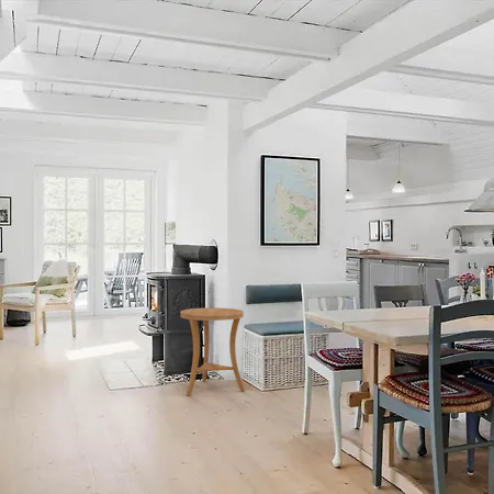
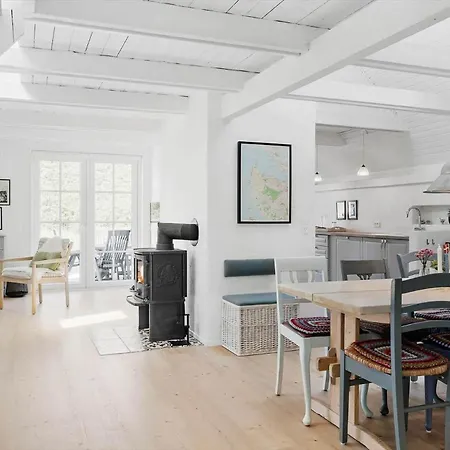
- side table [179,306,246,396]
